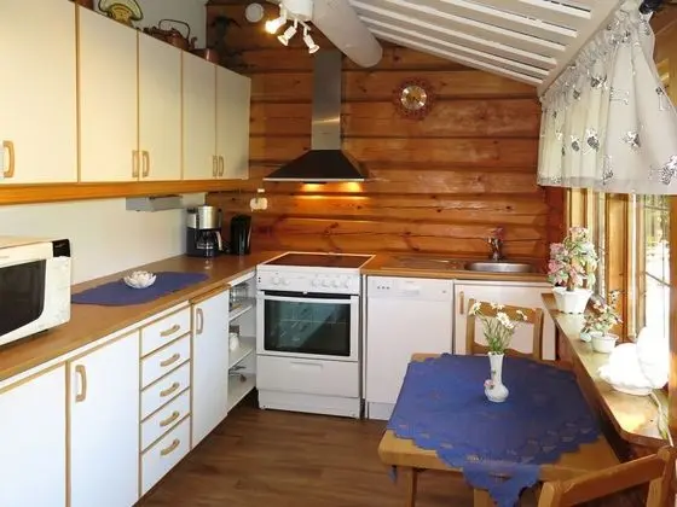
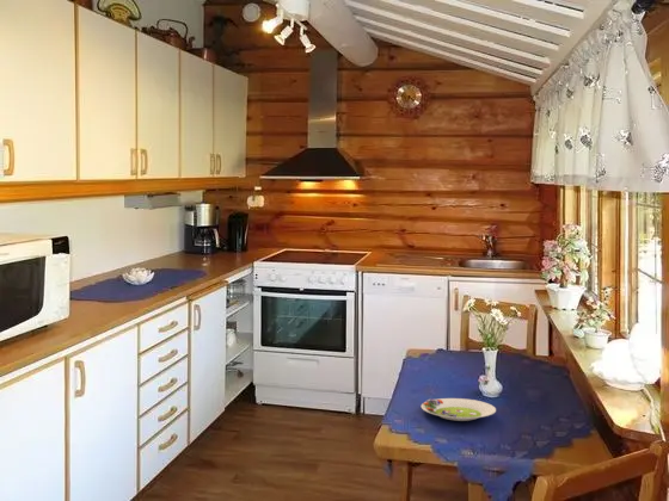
+ salad plate [421,397,497,422]
